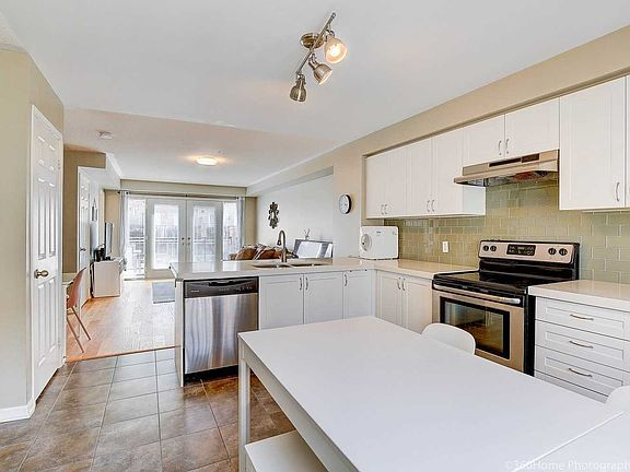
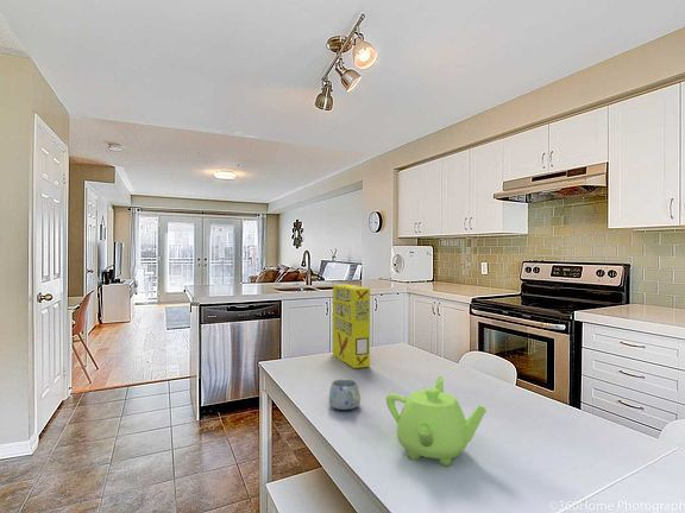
+ teapot [385,375,488,467]
+ mug [327,378,362,411]
+ cereal box [332,284,371,369]
